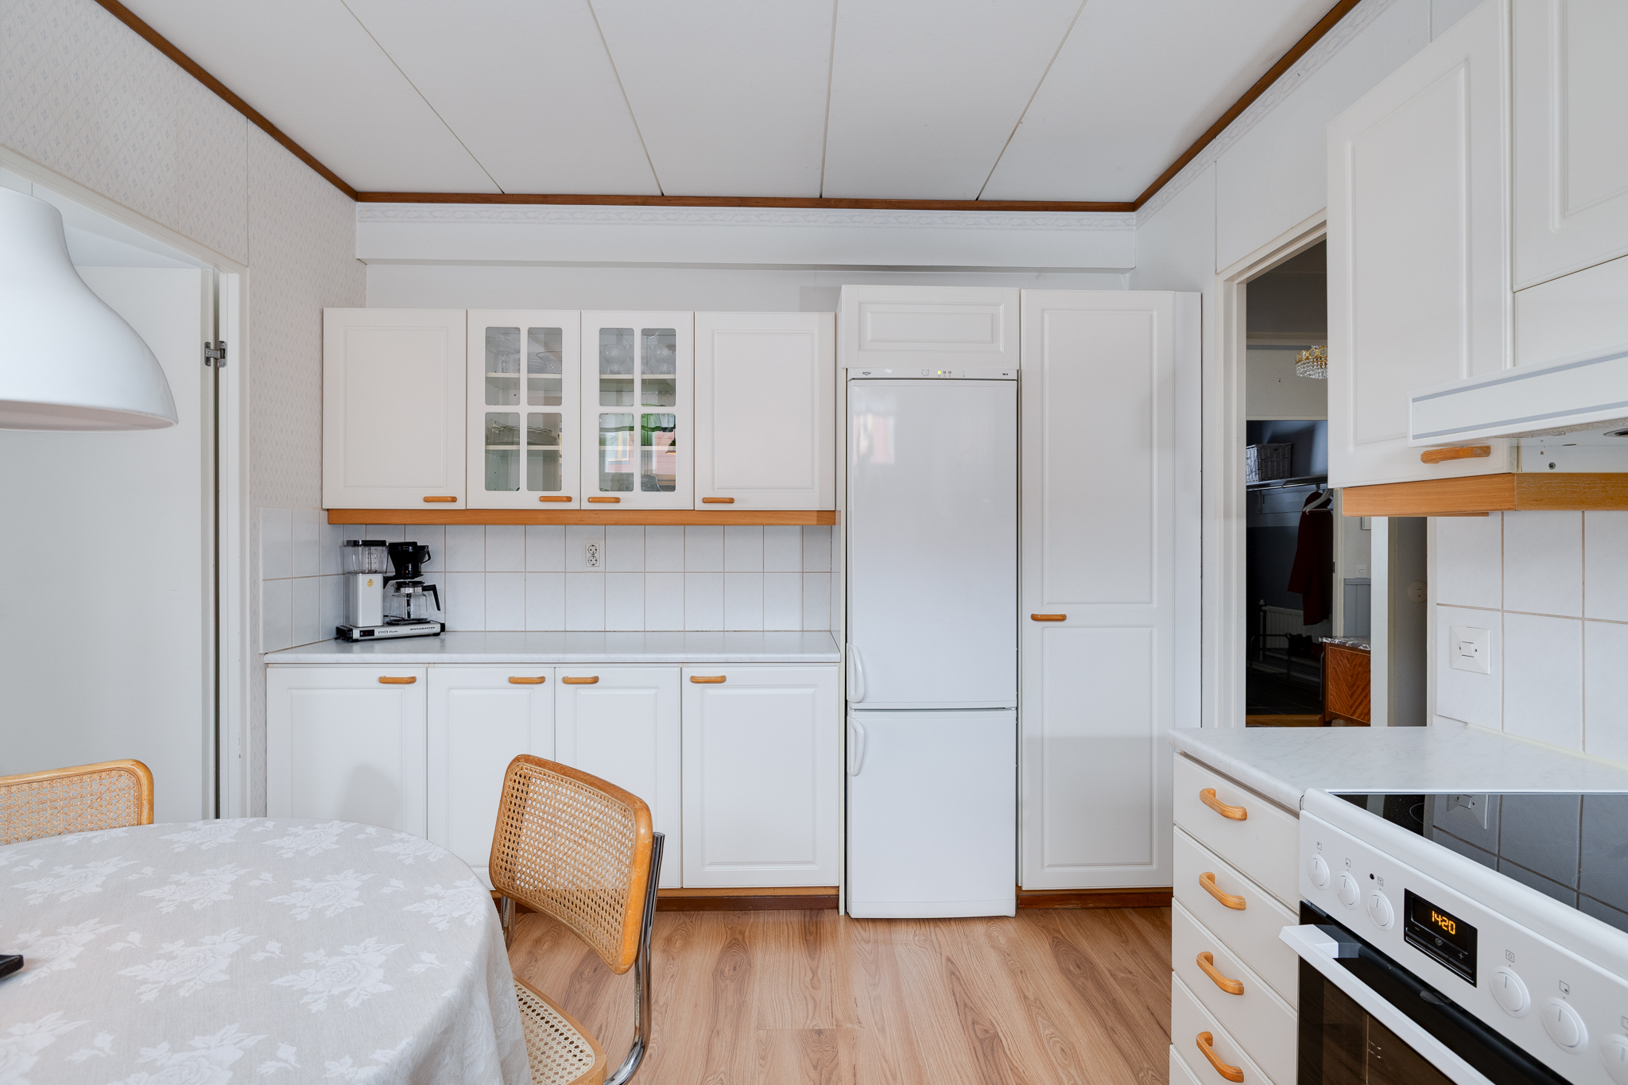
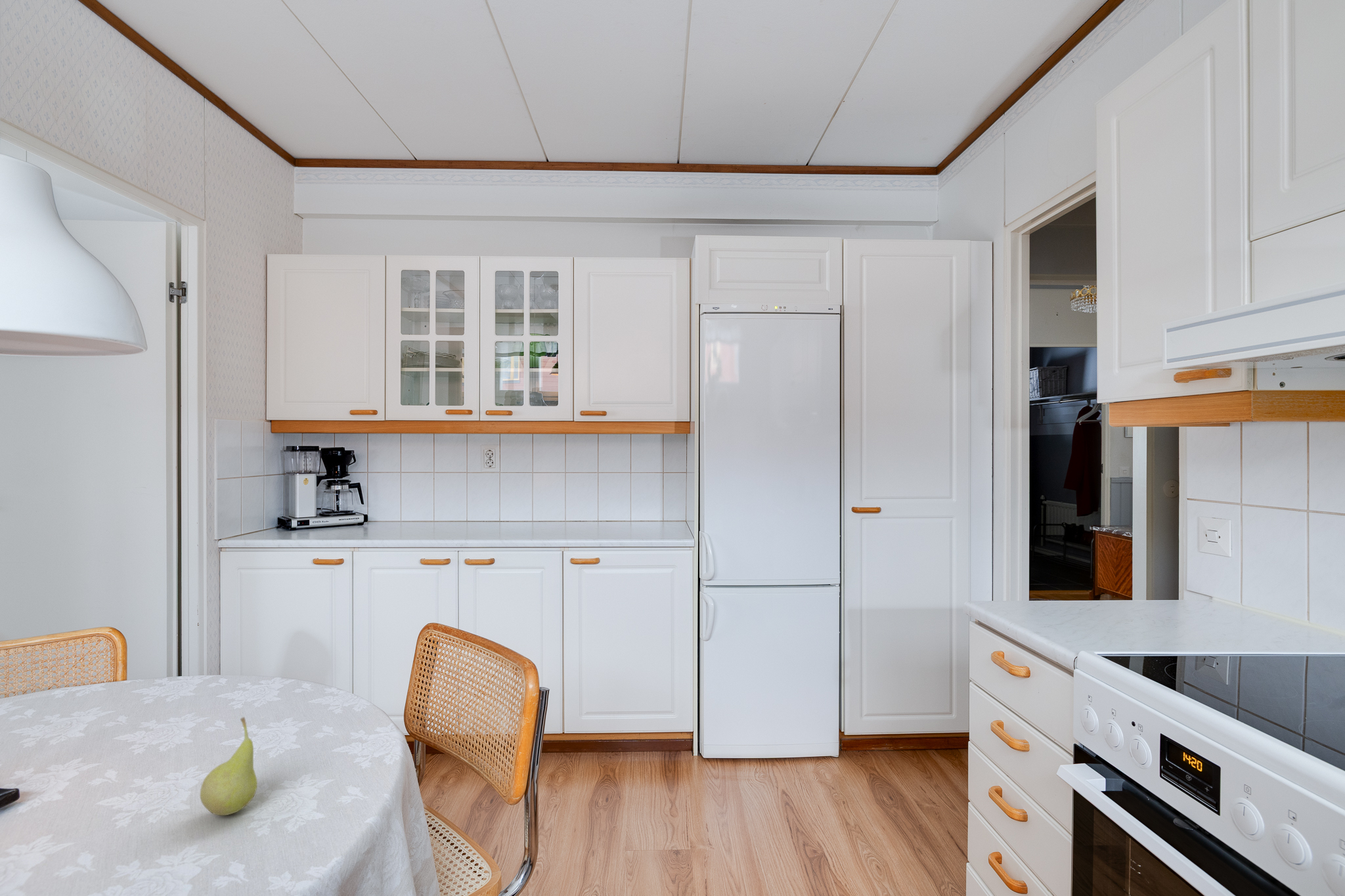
+ fruit [200,716,258,816]
